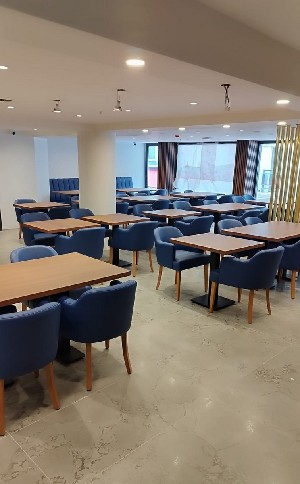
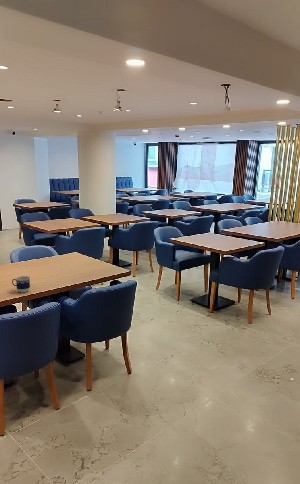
+ cup [11,275,31,293]
